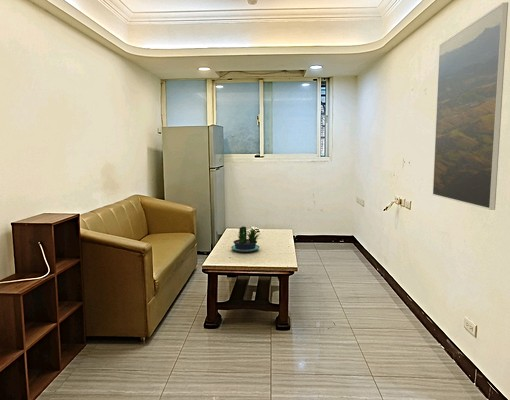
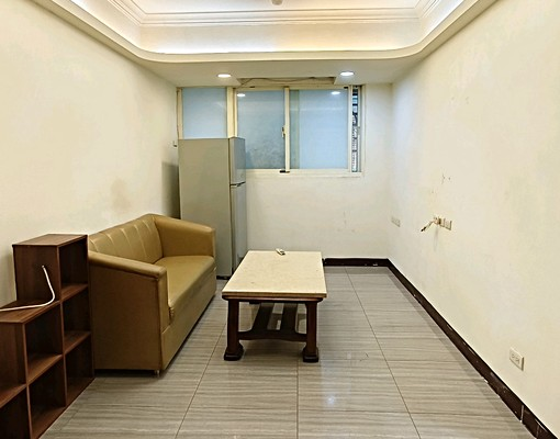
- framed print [432,2,509,211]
- potted plant [230,225,262,253]
